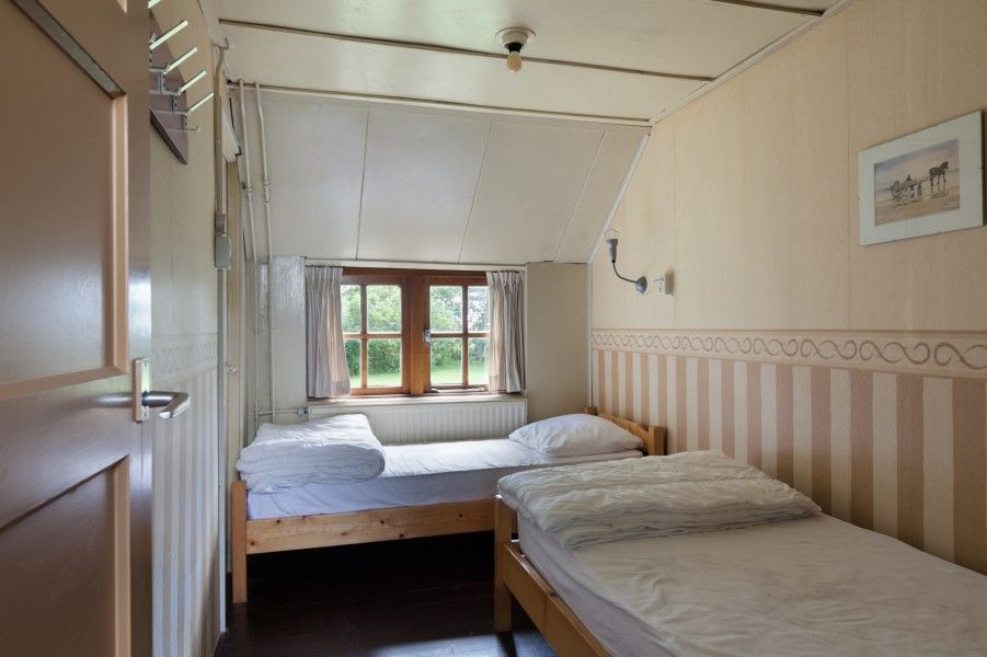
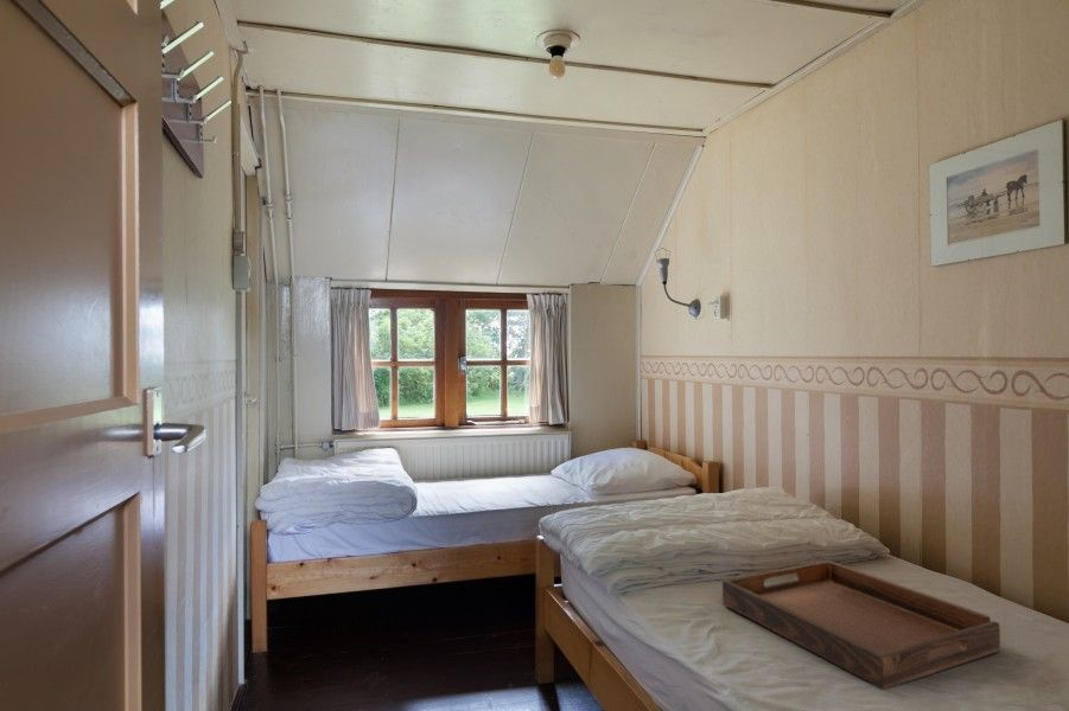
+ serving tray [721,559,1001,691]
